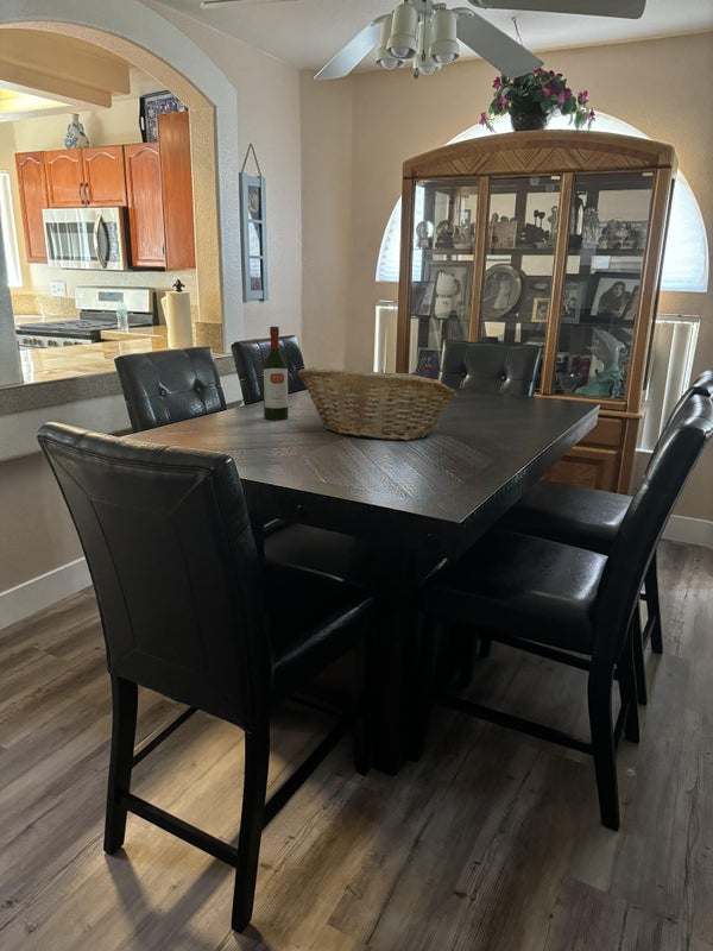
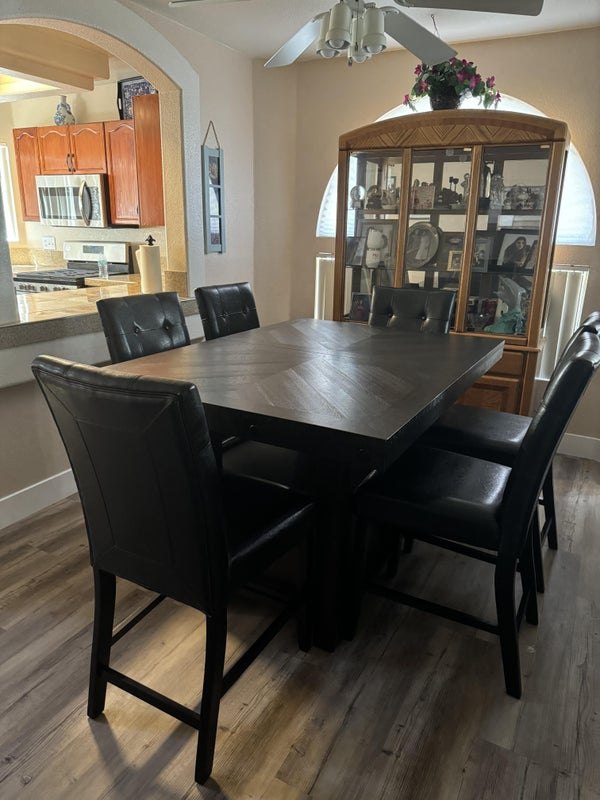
- wine bottle [261,326,289,421]
- fruit basket [296,366,459,441]
